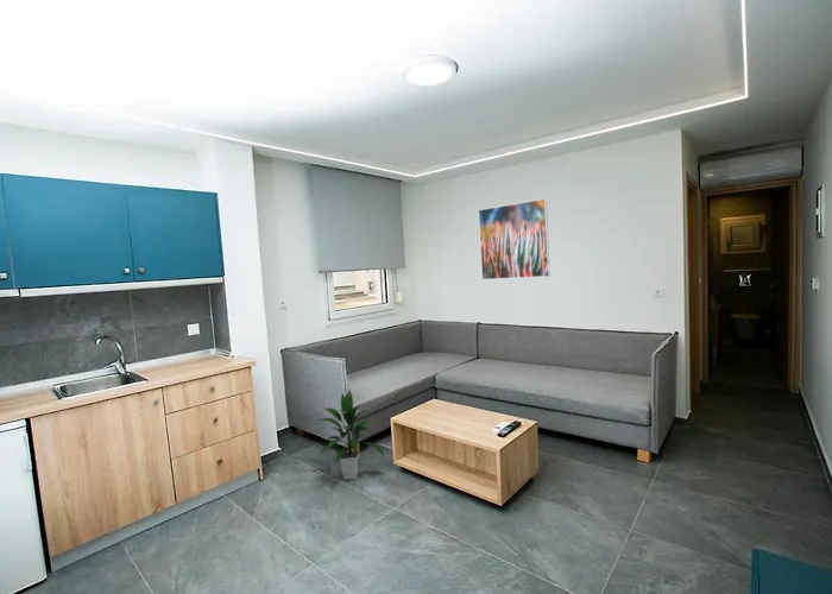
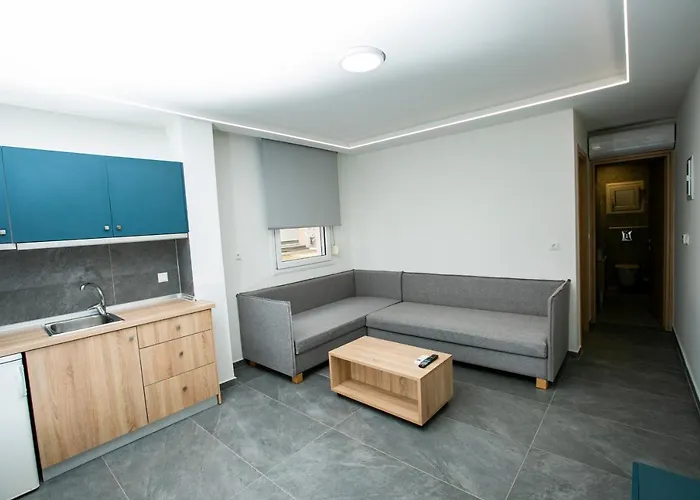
- indoor plant [317,388,386,481]
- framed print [477,197,551,280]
